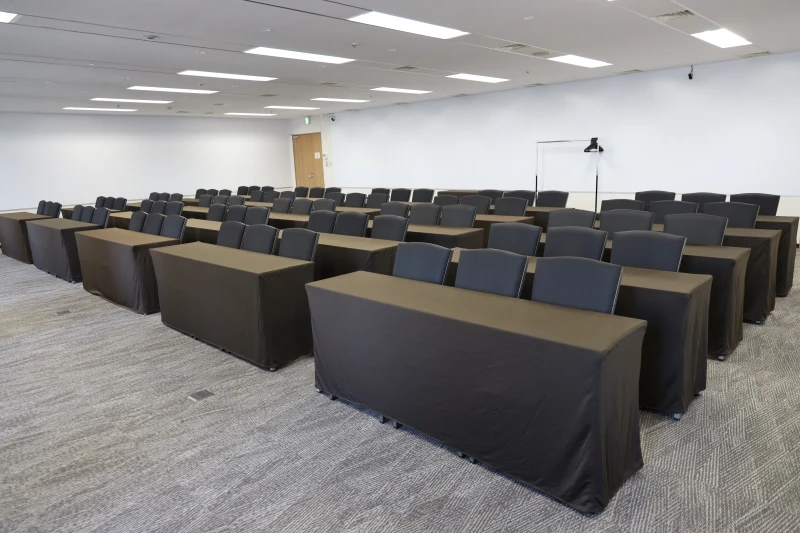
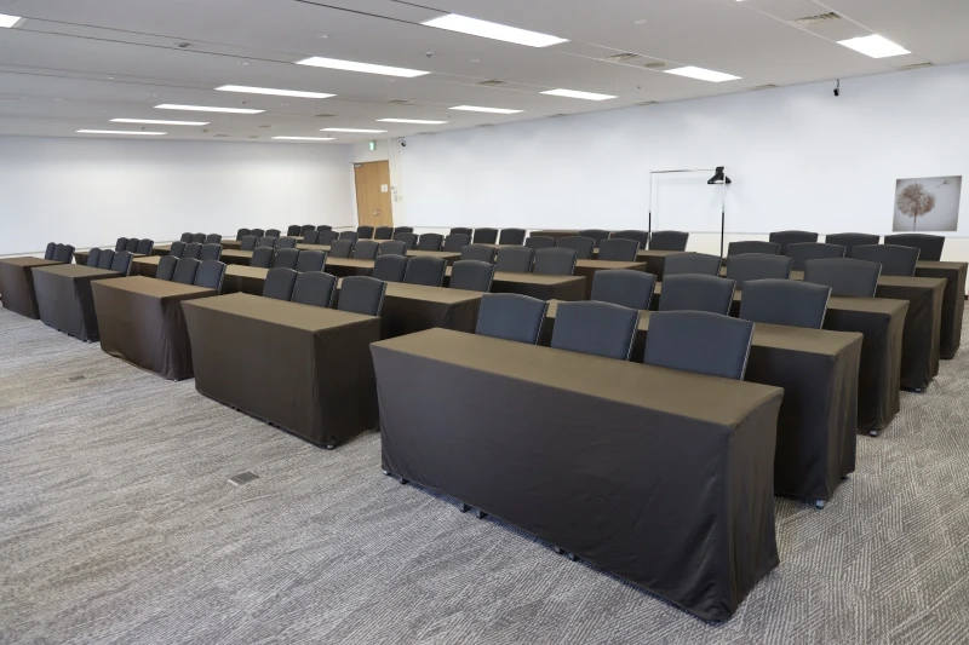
+ wall art [891,174,963,234]
